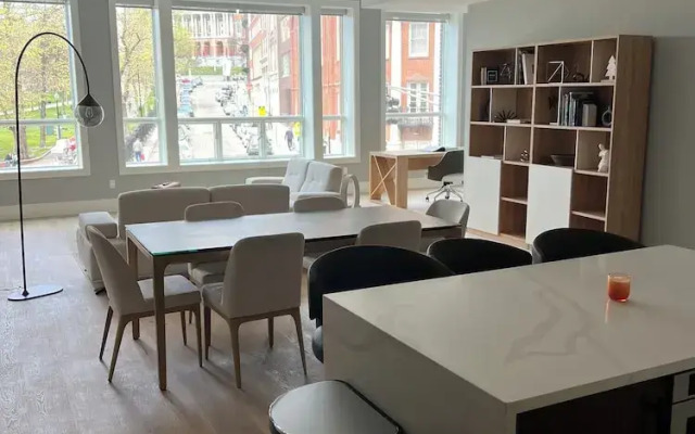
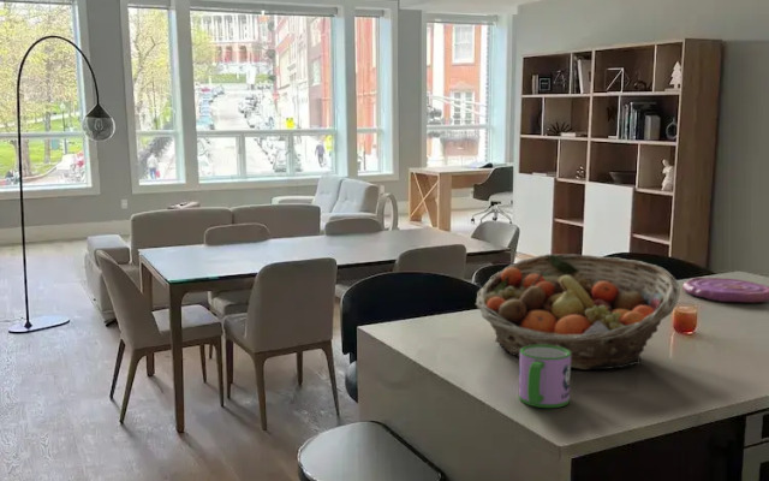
+ plate [681,277,769,303]
+ fruit basket [475,253,680,370]
+ mug [518,345,572,409]
